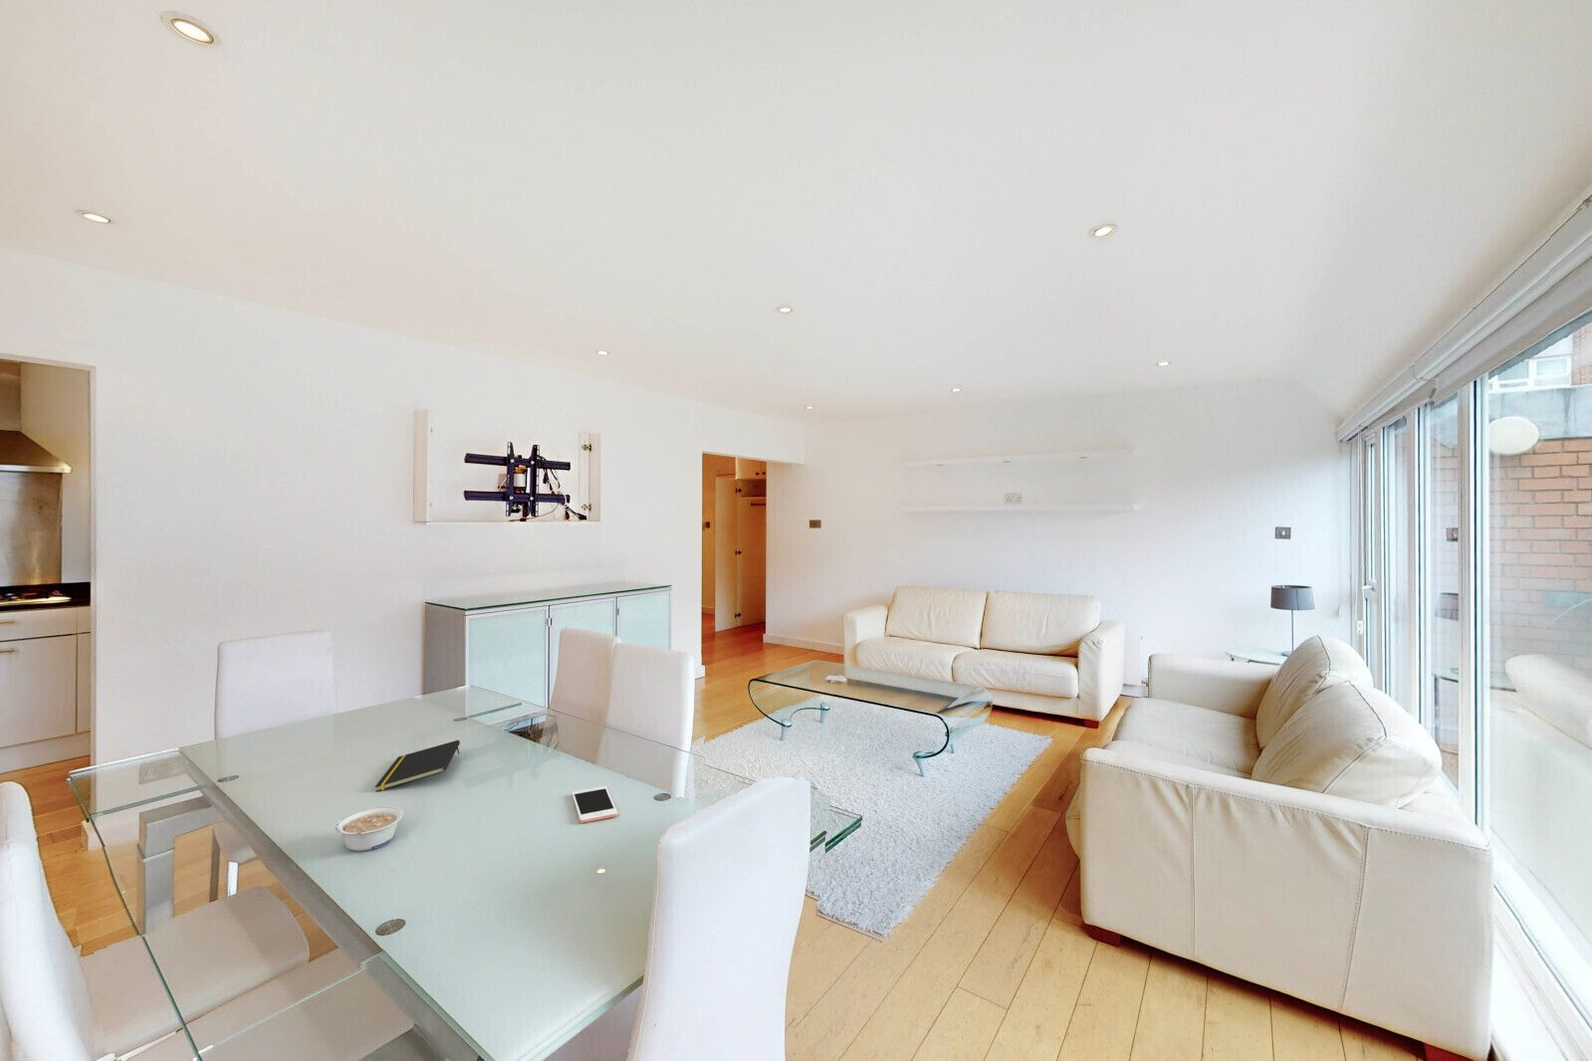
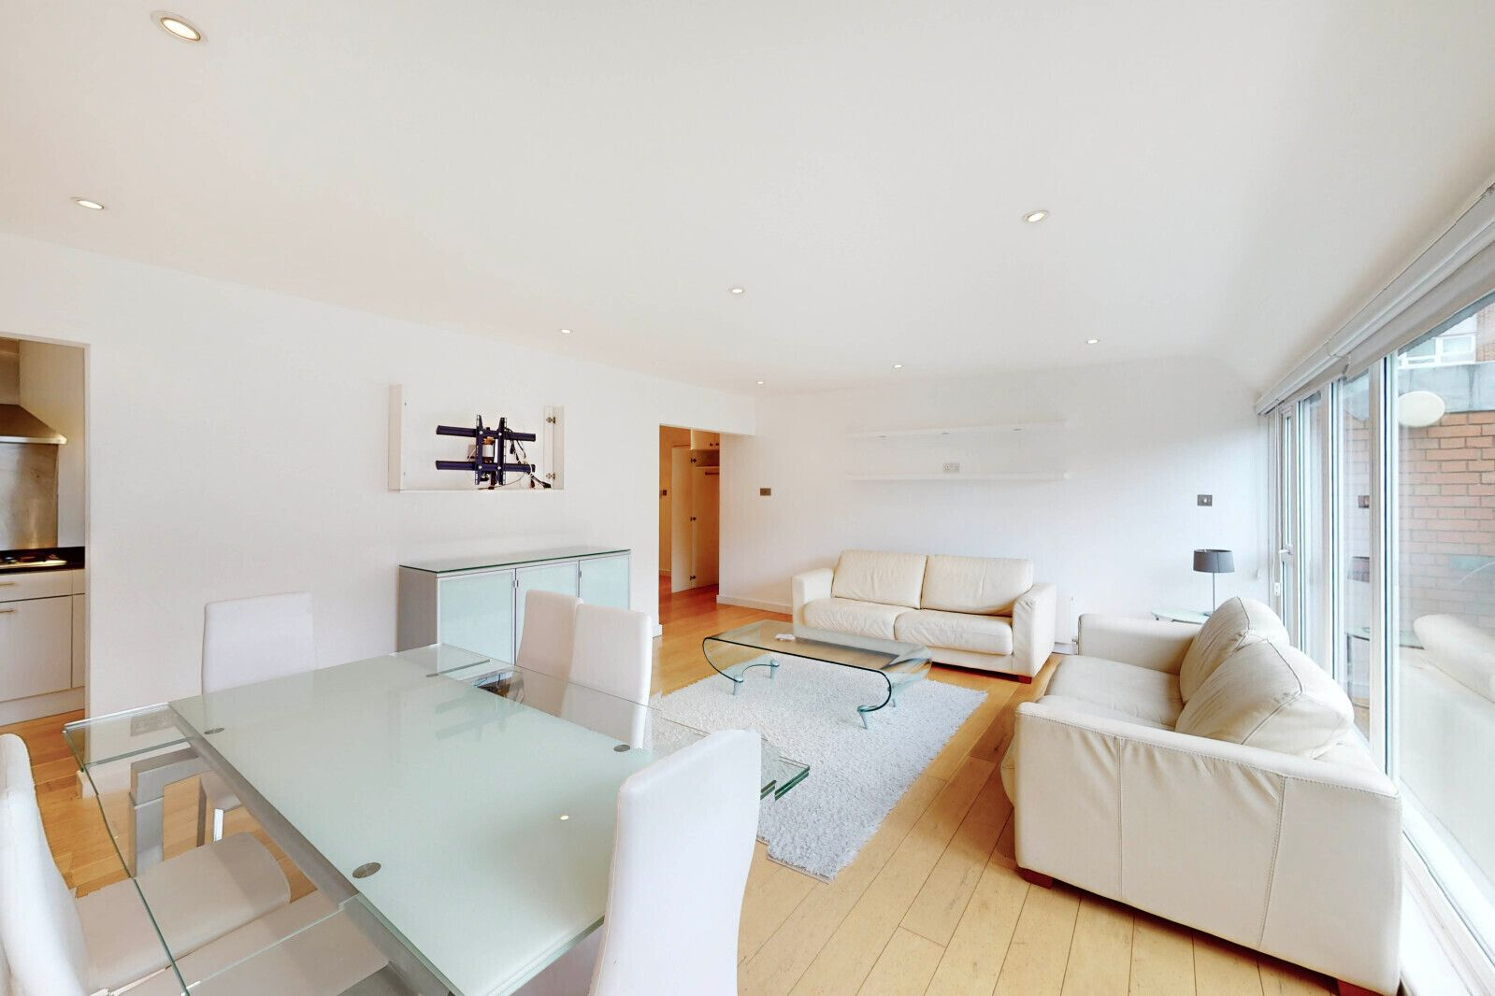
- cell phone [571,785,618,824]
- legume [334,806,404,851]
- notepad [374,740,461,792]
